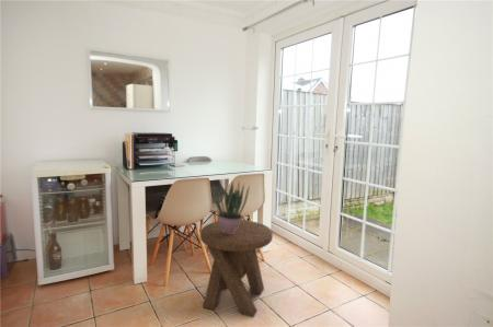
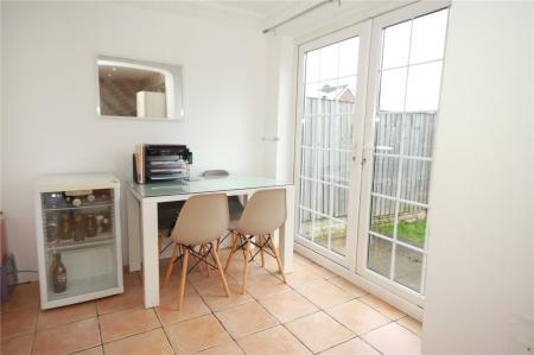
- music stool [199,219,274,318]
- potted plant [214,180,251,234]
